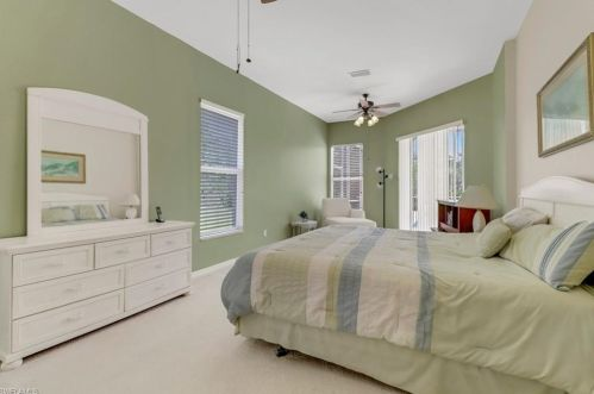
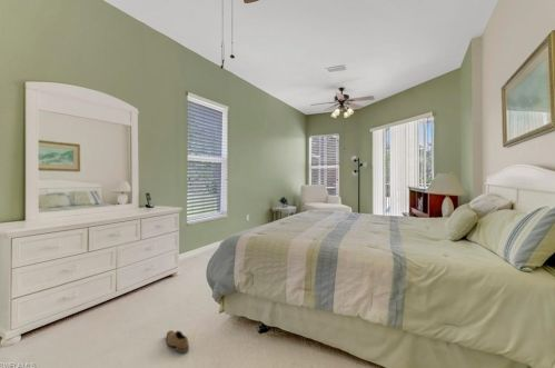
+ shoe [166,329,190,355]
